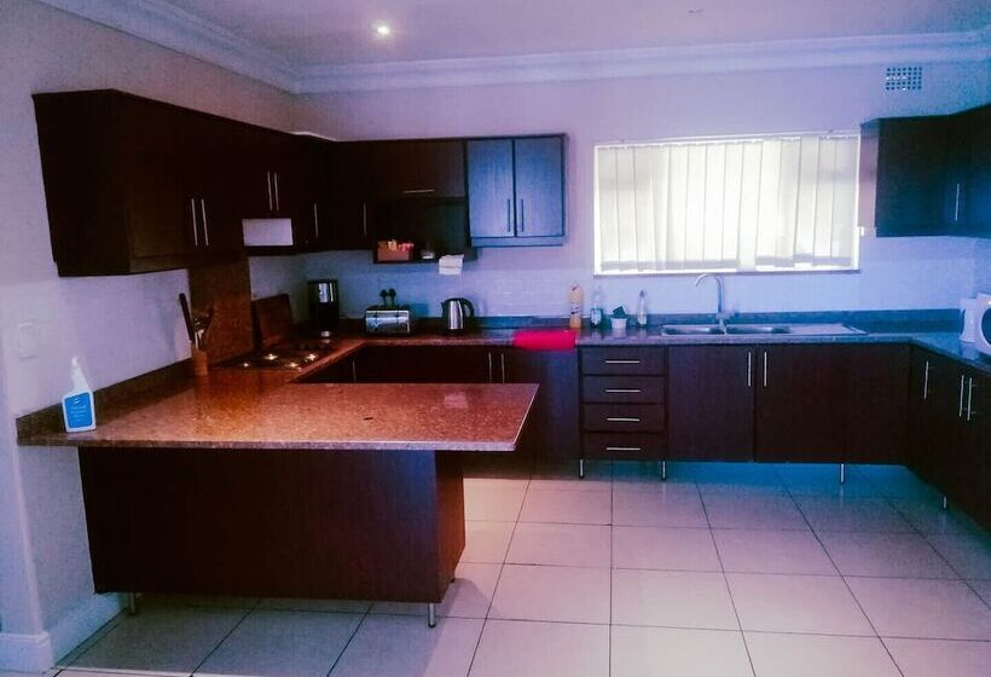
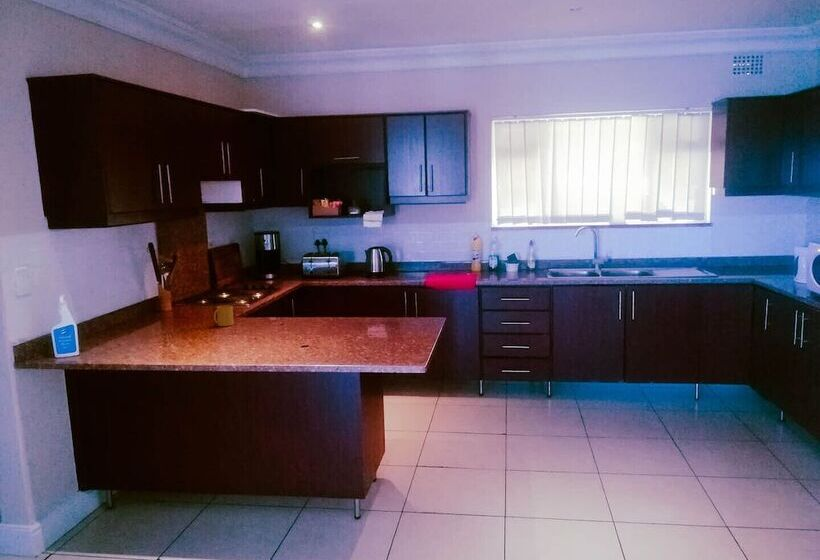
+ mug [213,304,235,327]
